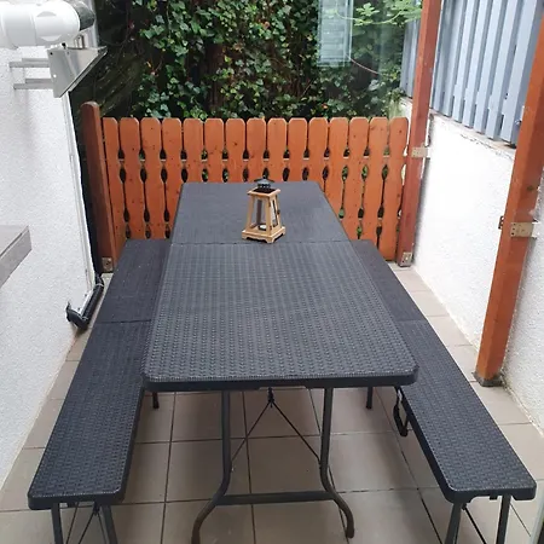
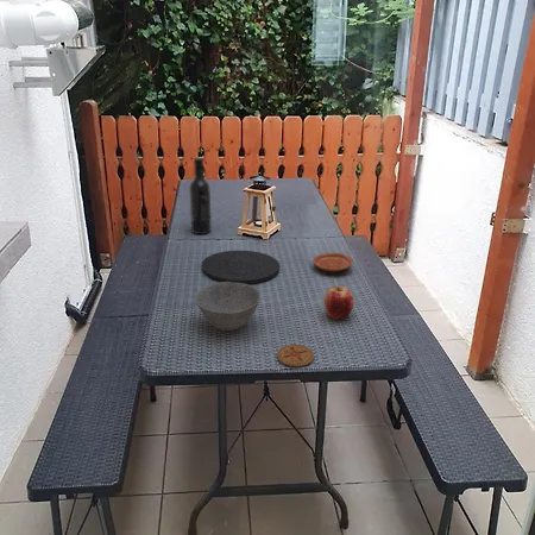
+ plate [201,250,281,284]
+ apple [323,285,355,320]
+ coaster [276,344,315,369]
+ bowl [194,282,262,332]
+ plate [311,252,354,273]
+ wine bottle [188,157,213,235]
